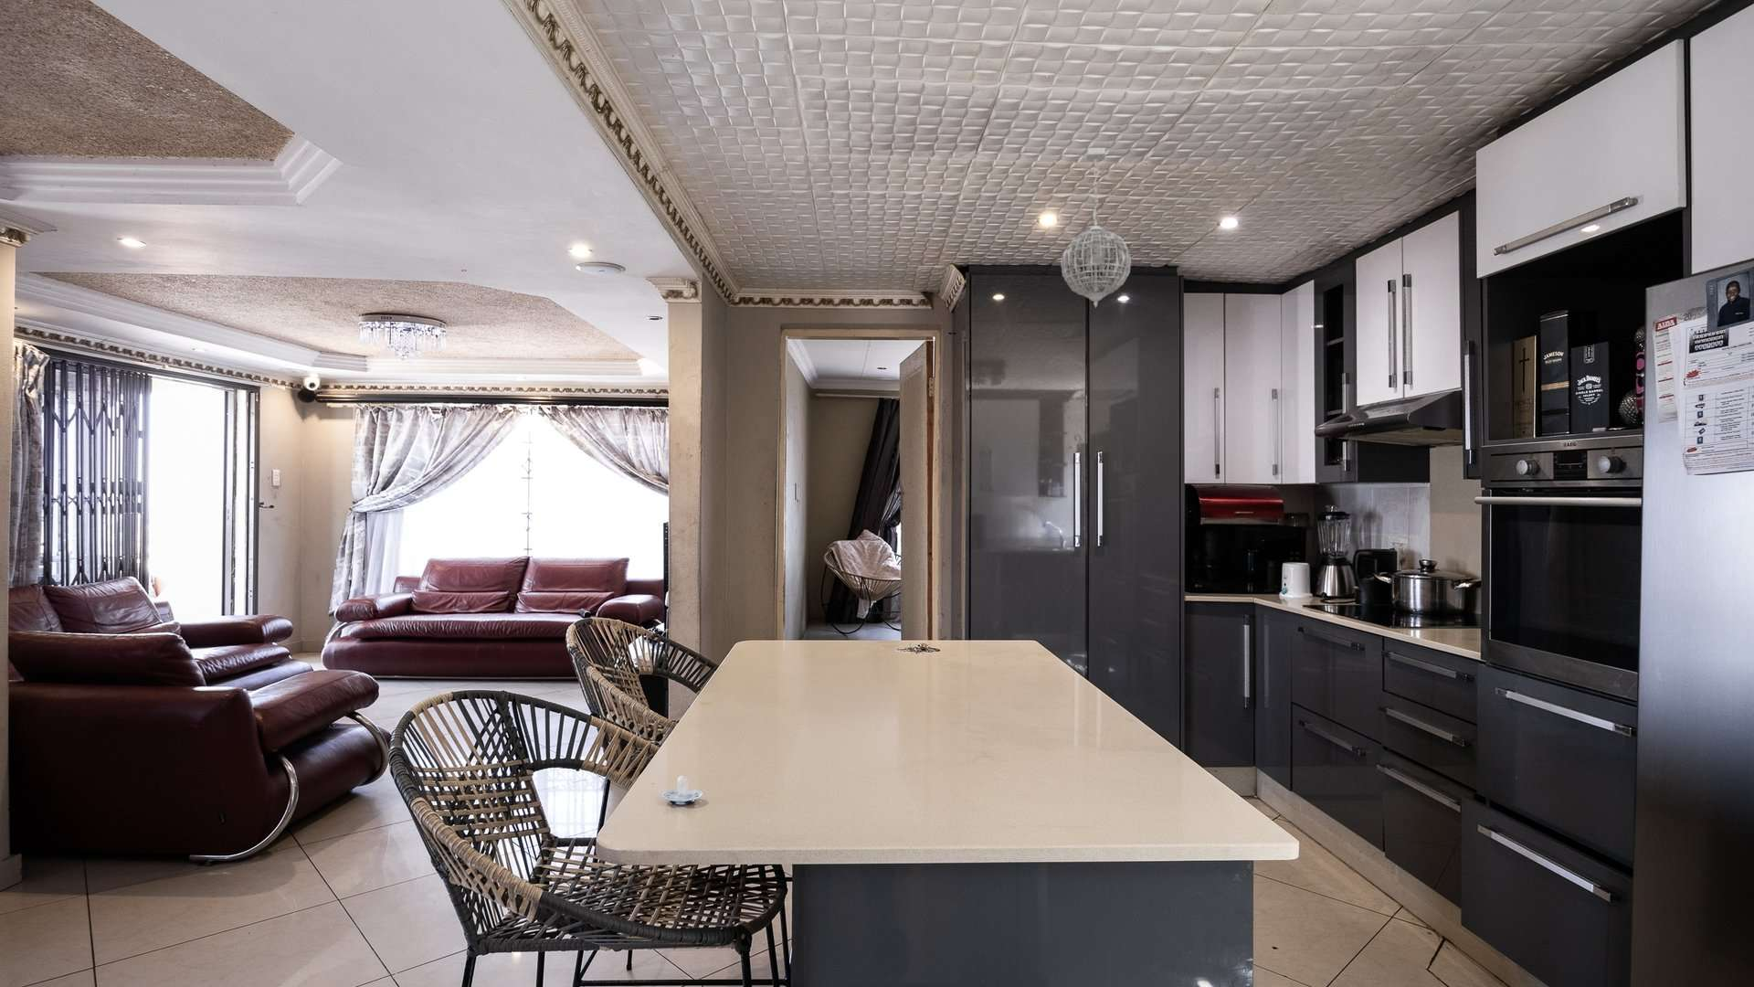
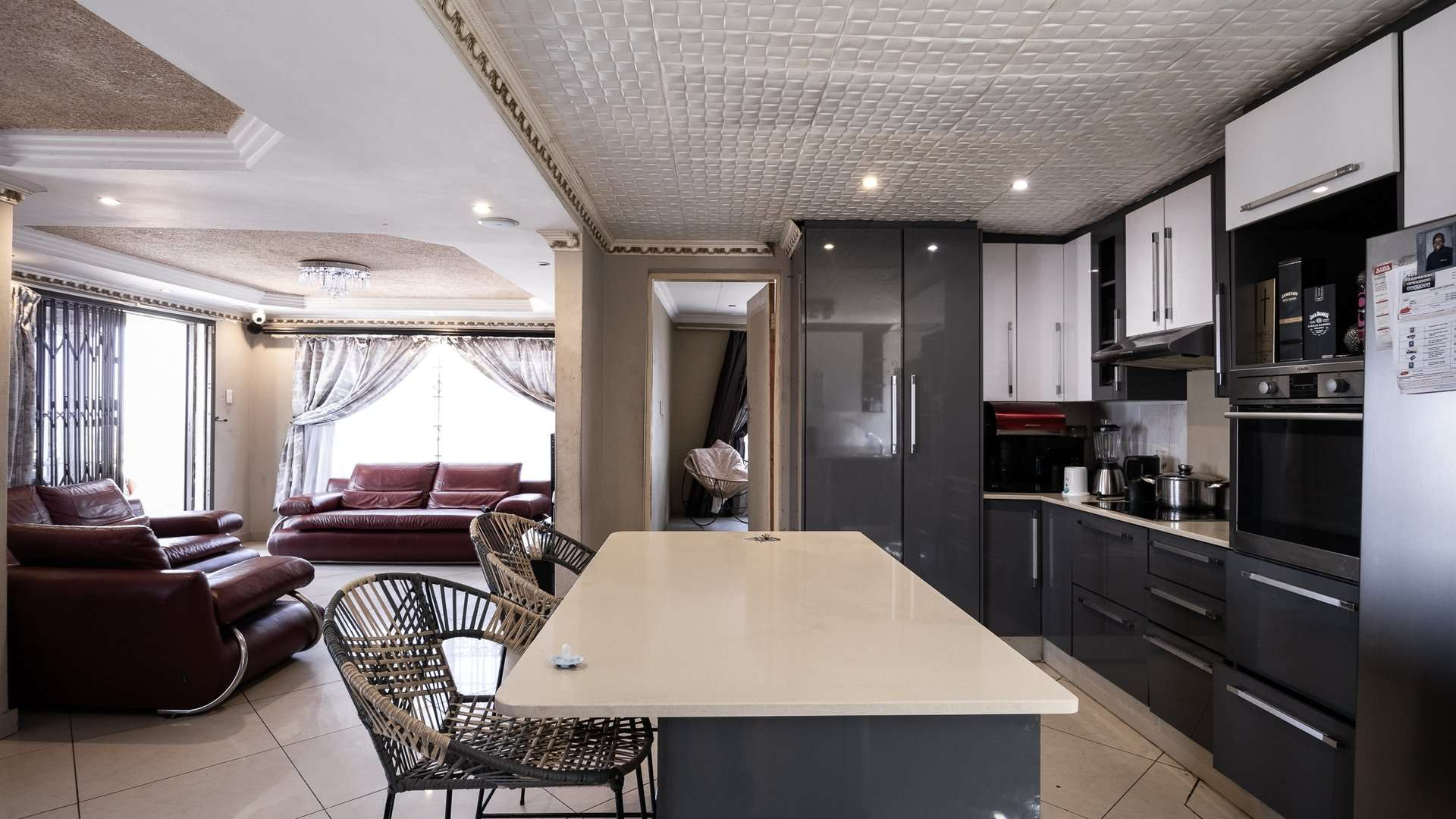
- pendant light [1060,147,1132,309]
